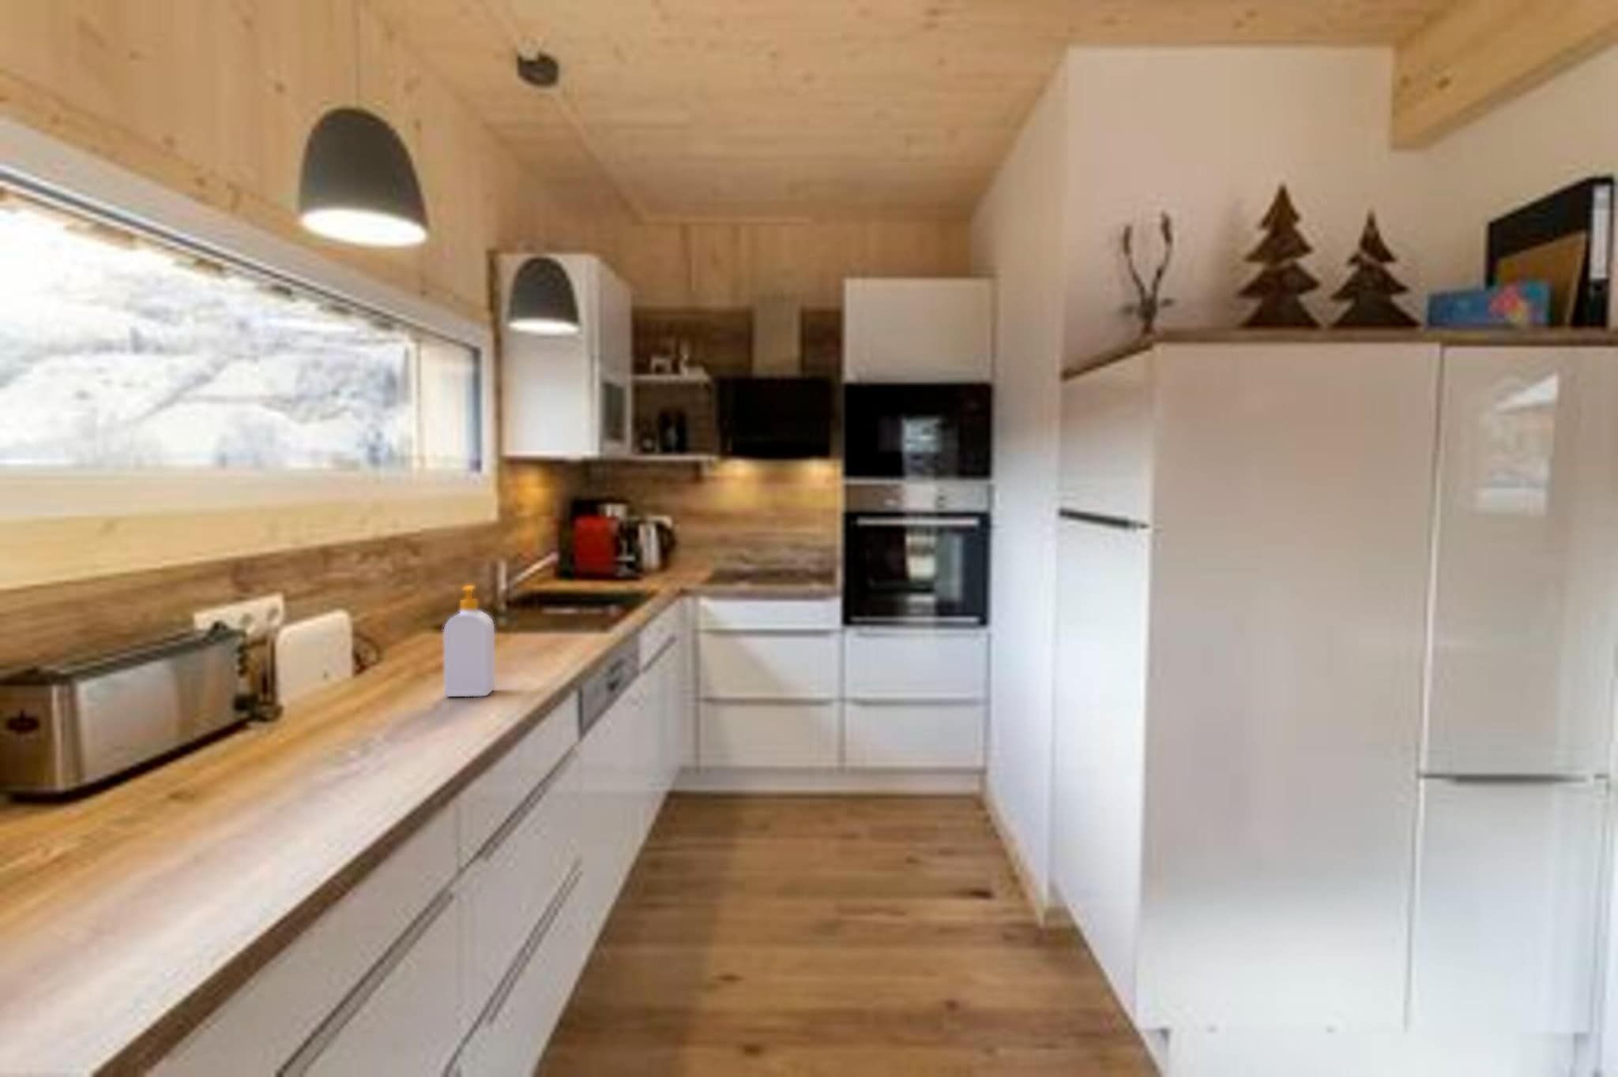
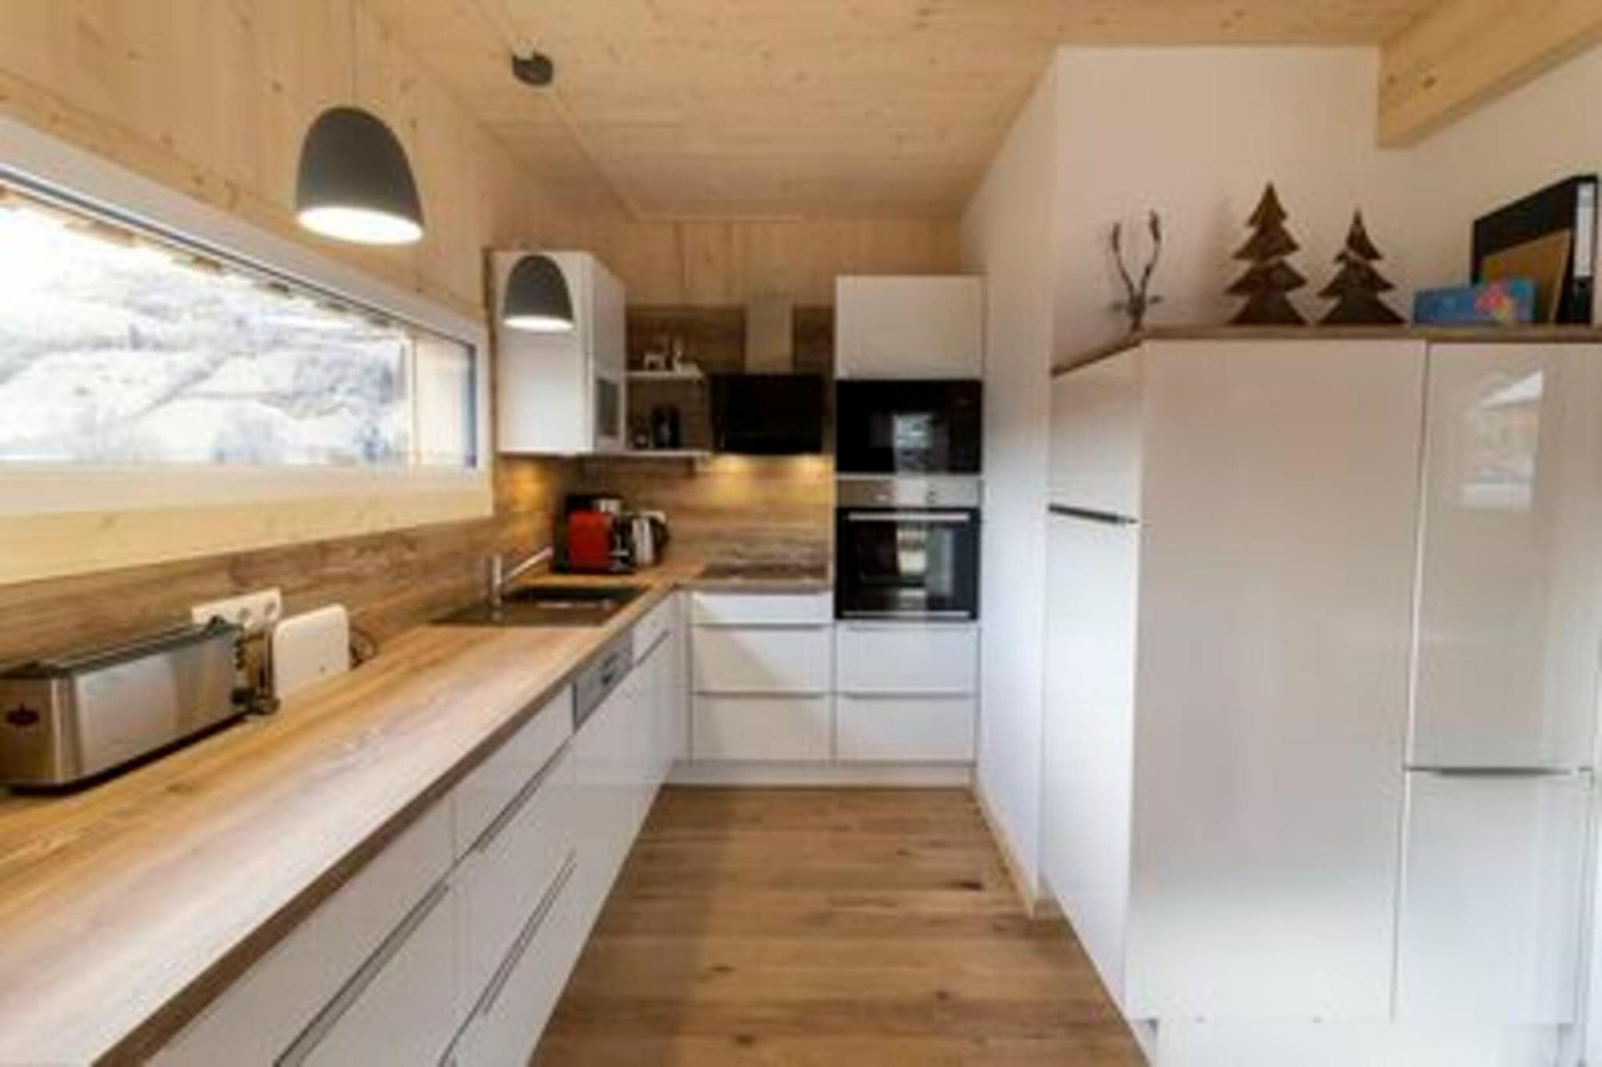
- soap bottle [443,584,496,697]
